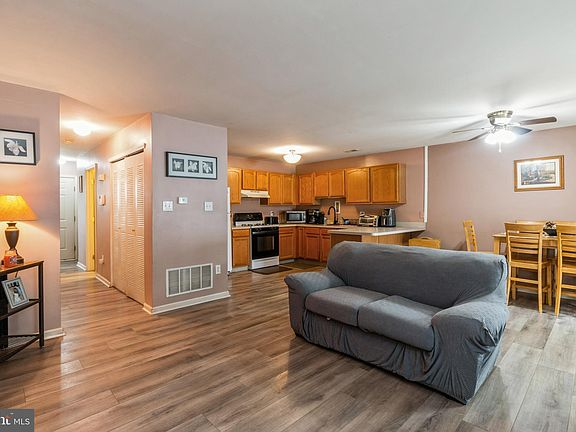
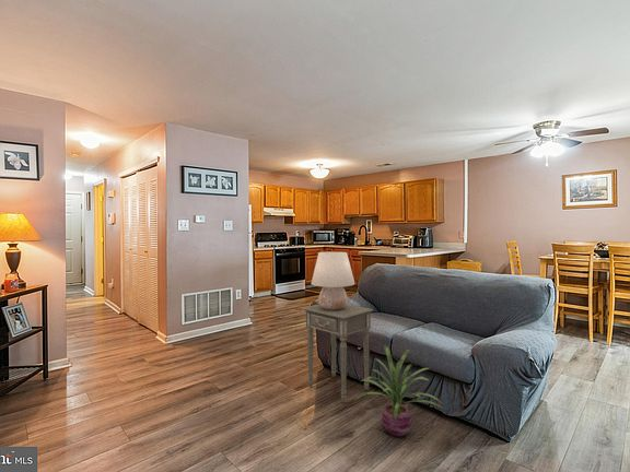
+ table lamp [310,251,355,310]
+ decorative plant [354,344,444,438]
+ side table [301,303,374,404]
